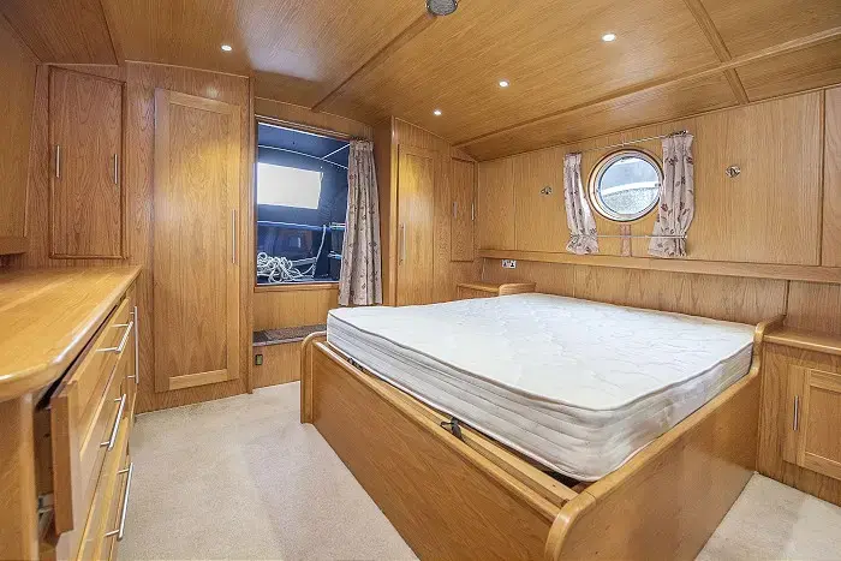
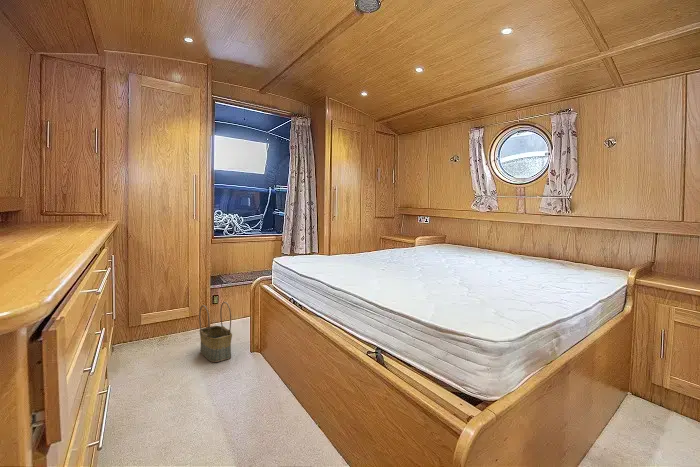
+ basket [198,301,233,363]
